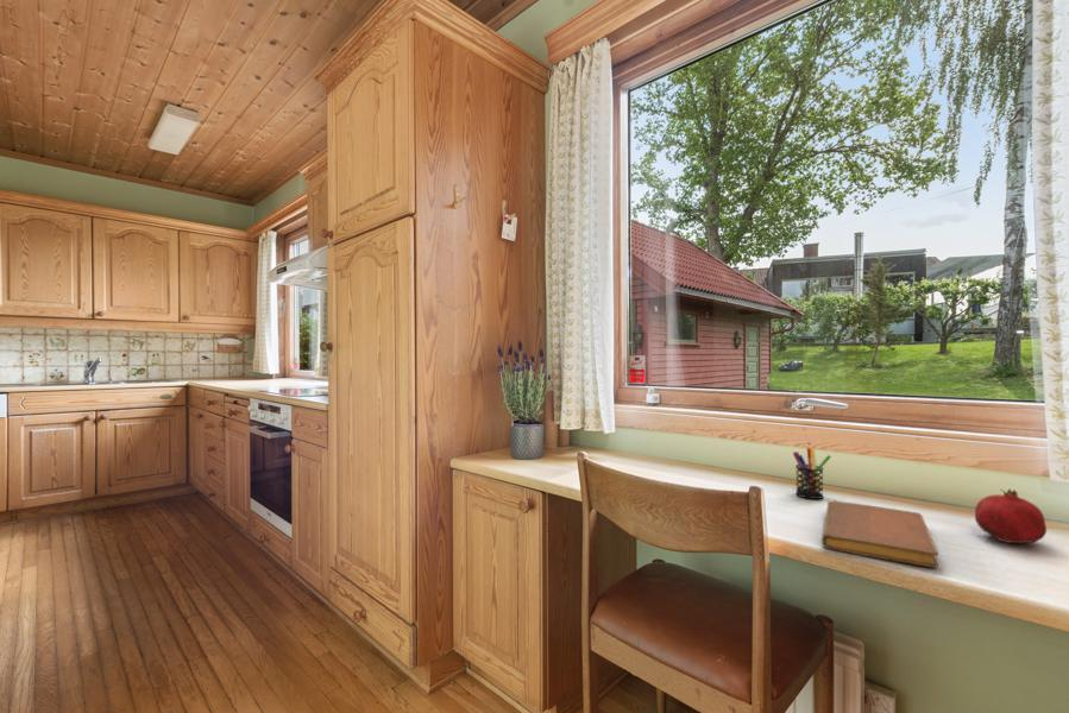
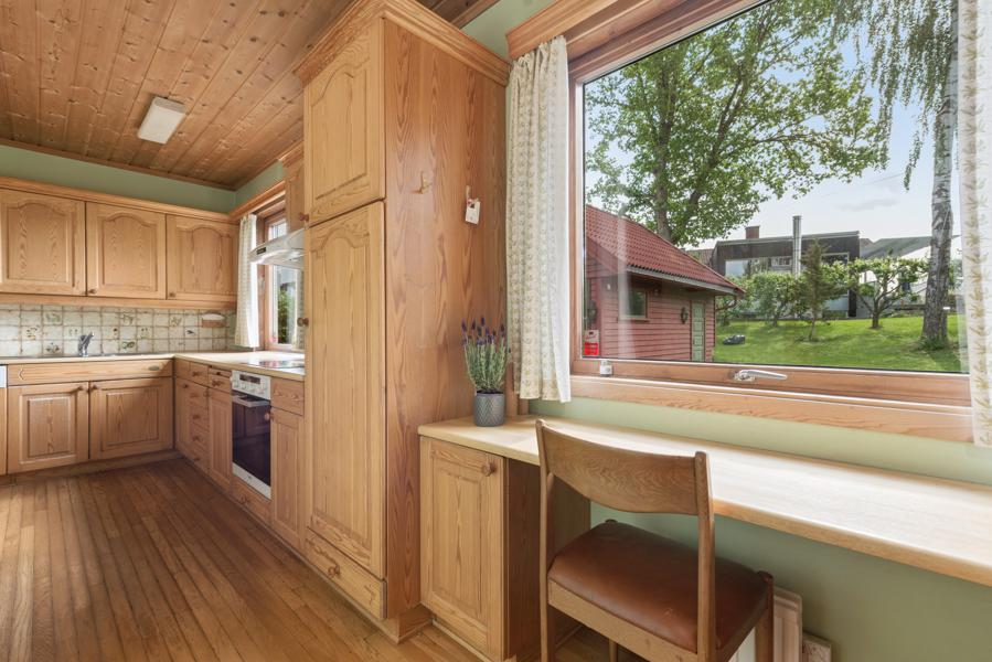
- pen holder [792,447,832,500]
- fruit [974,487,1048,544]
- notebook [820,500,939,569]
